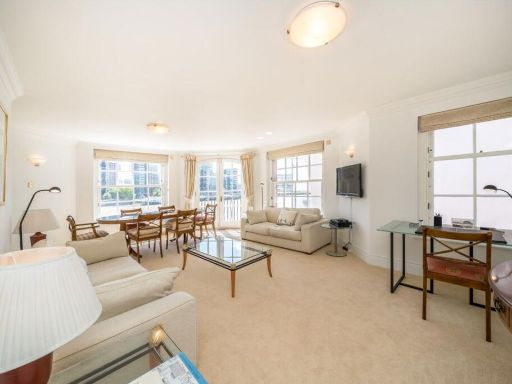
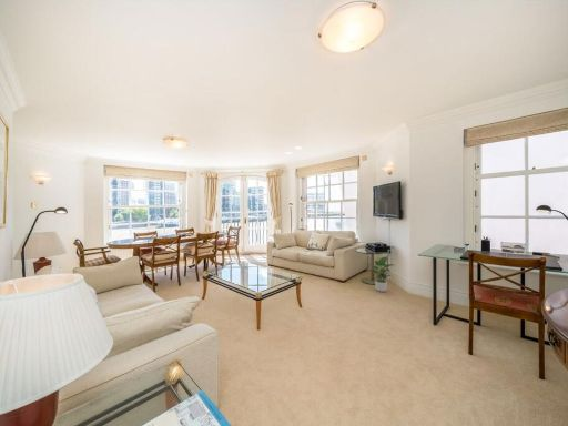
+ potted plant [367,255,395,293]
